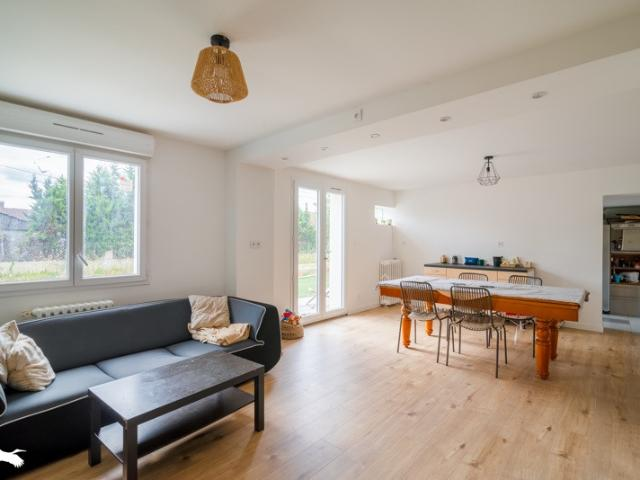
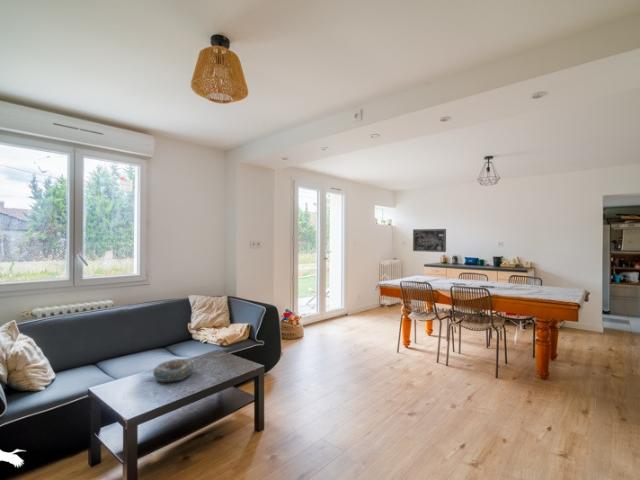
+ wall art [412,228,447,253]
+ decorative bowl [152,358,196,383]
